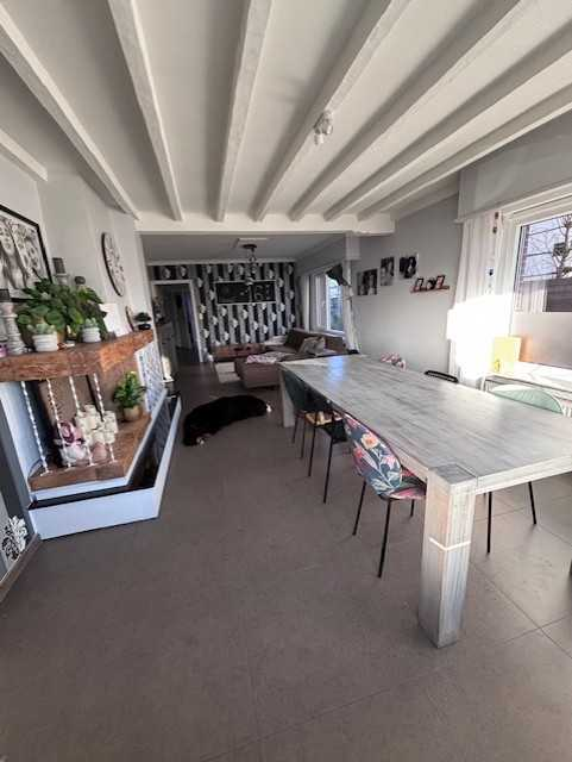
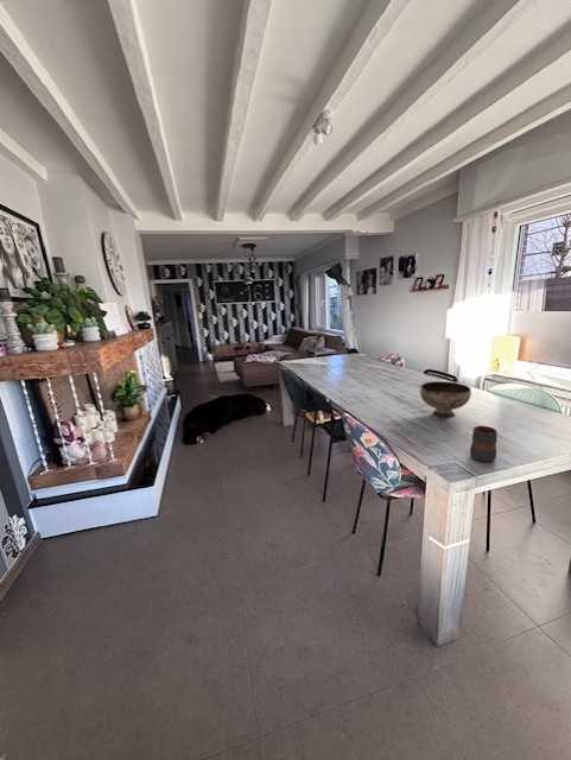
+ mug [469,425,499,463]
+ bowl [419,380,472,418]
